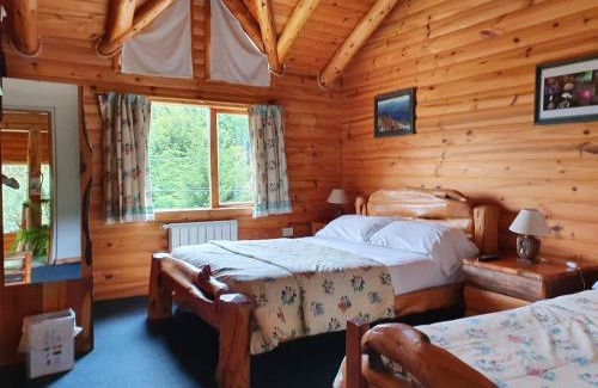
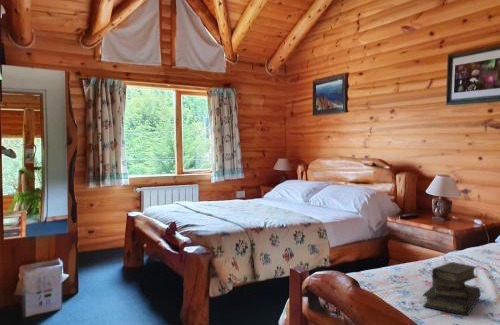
+ diary [422,261,482,317]
